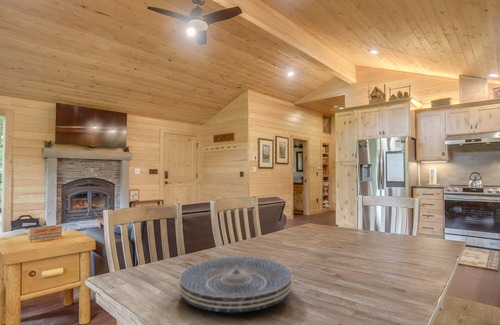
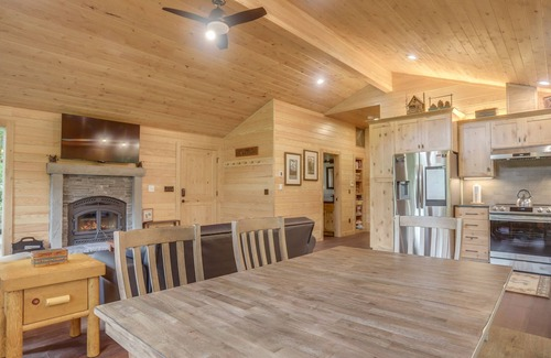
- placemat [178,255,294,314]
